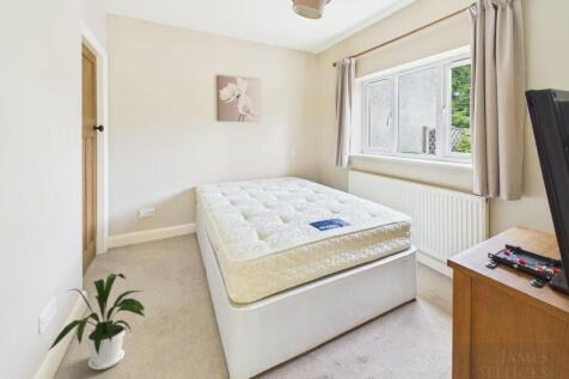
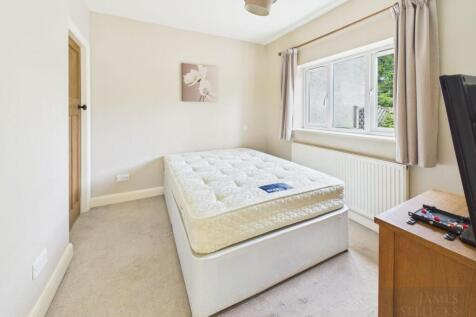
- house plant [48,273,146,371]
